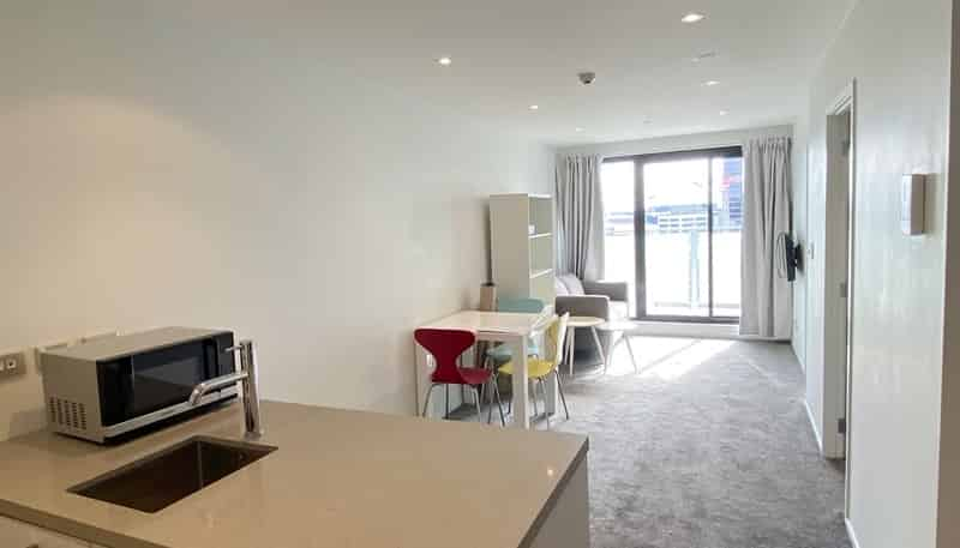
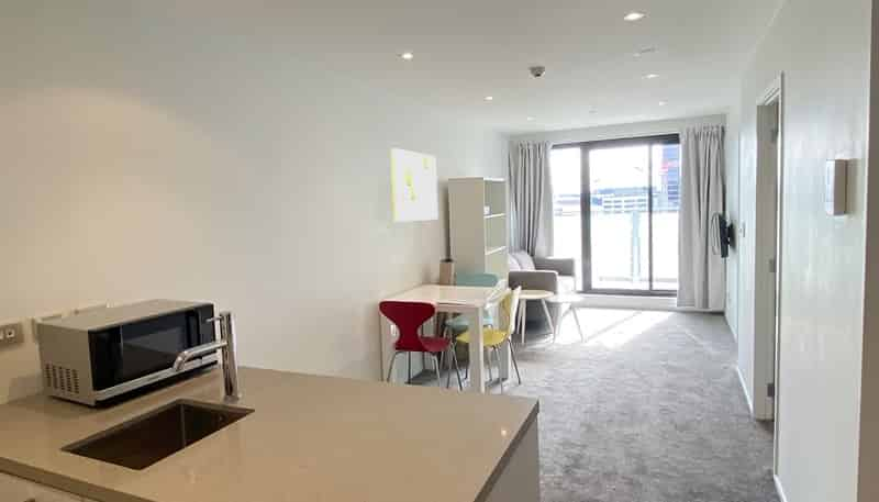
+ wall art [390,147,439,223]
